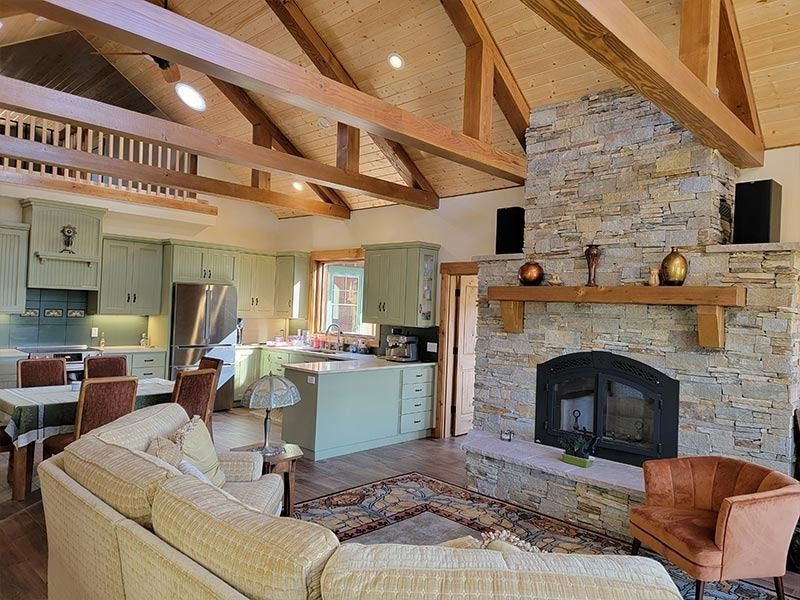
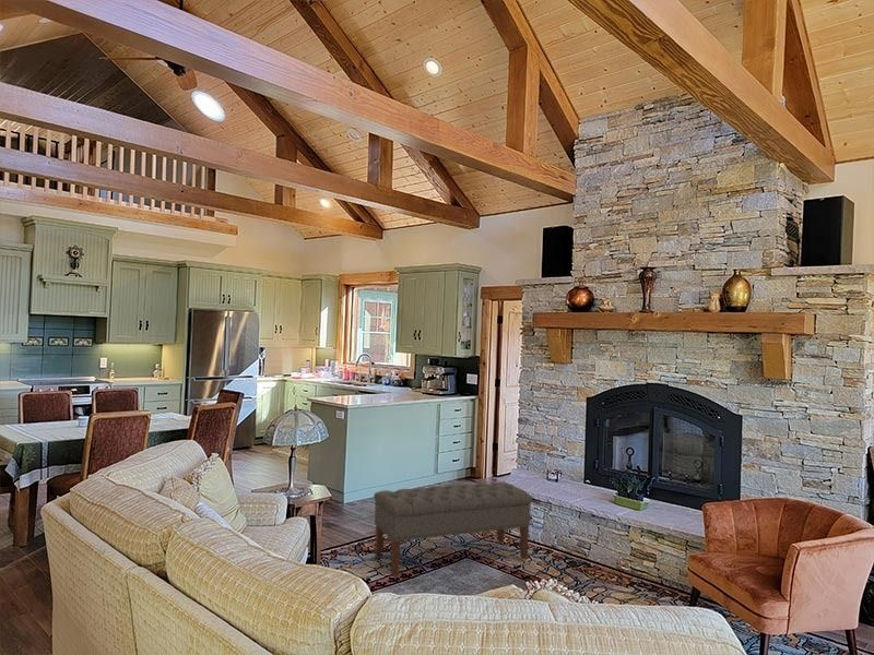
+ bench [373,480,534,577]
